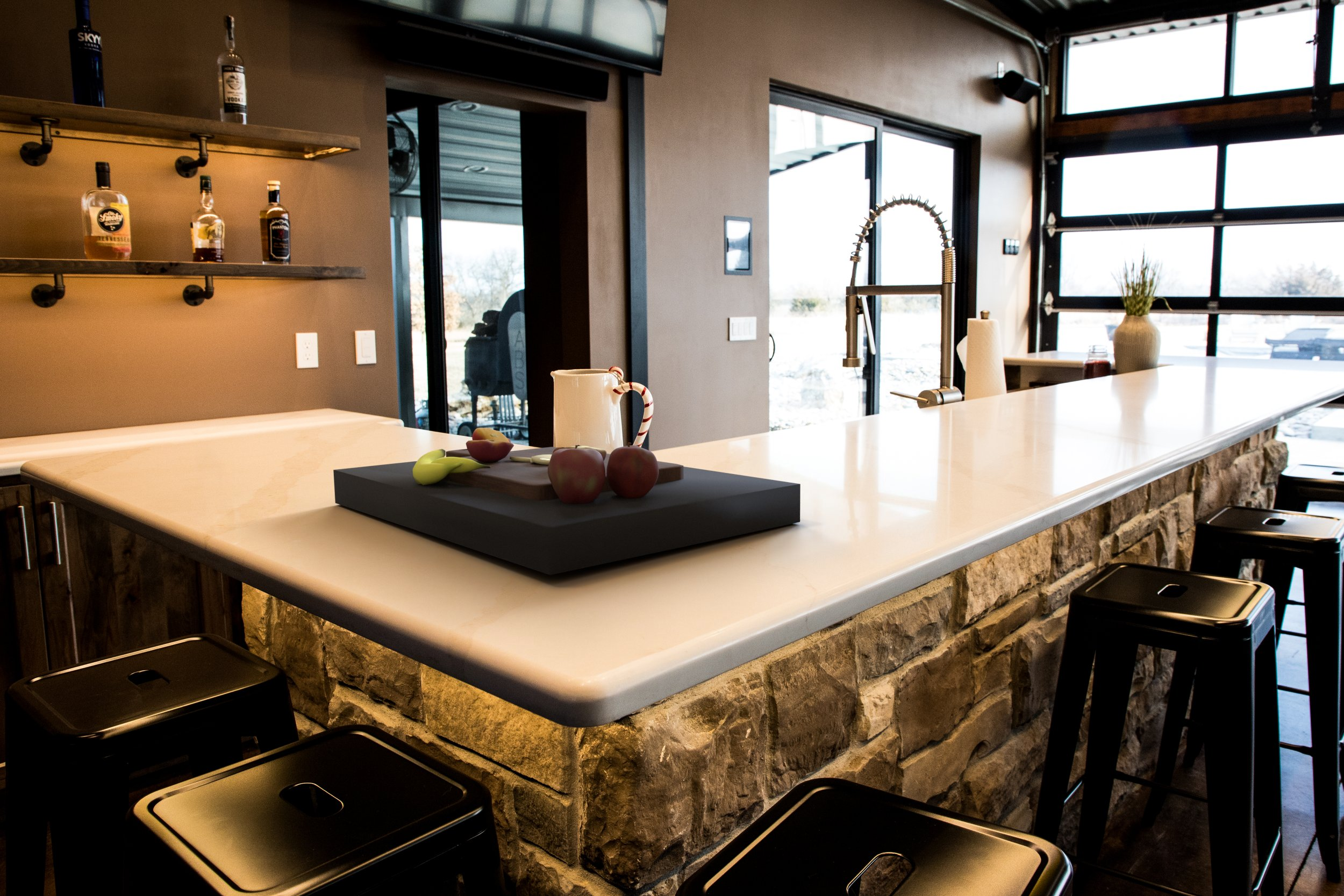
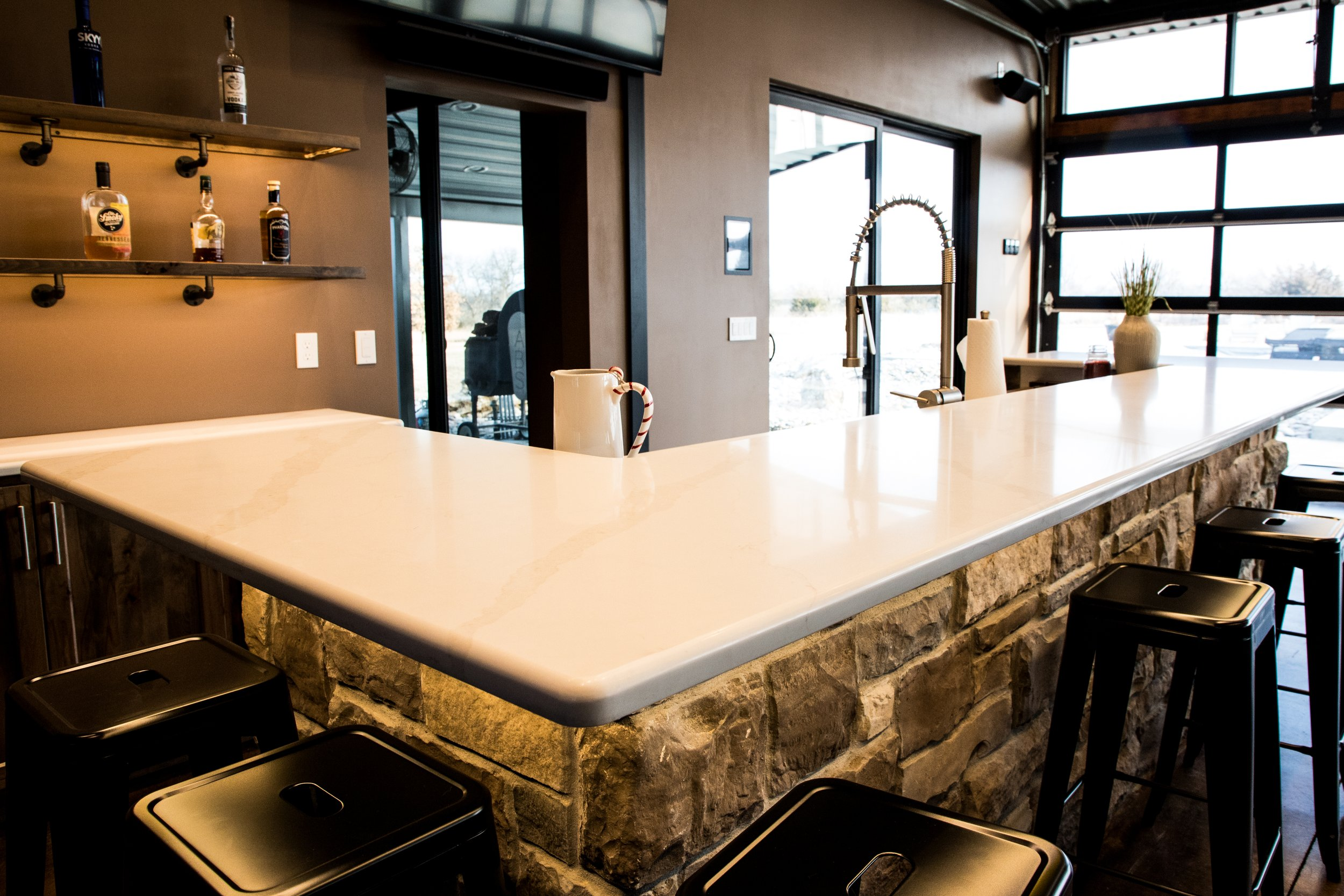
- cutting board [333,427,801,576]
